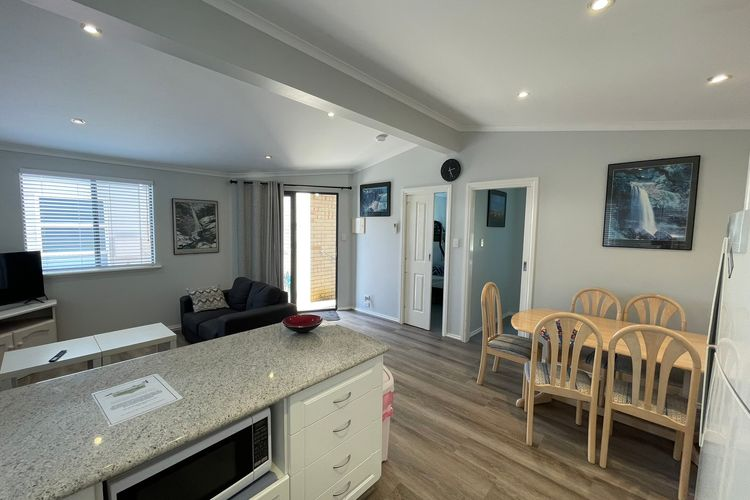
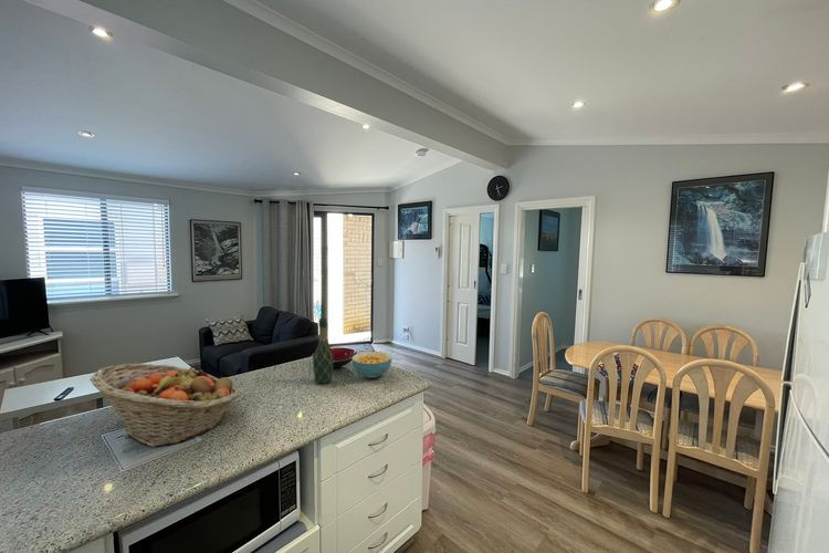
+ fruit basket [88,363,240,448]
+ cereal bowl [351,351,392,379]
+ wine bottle [312,317,335,385]
